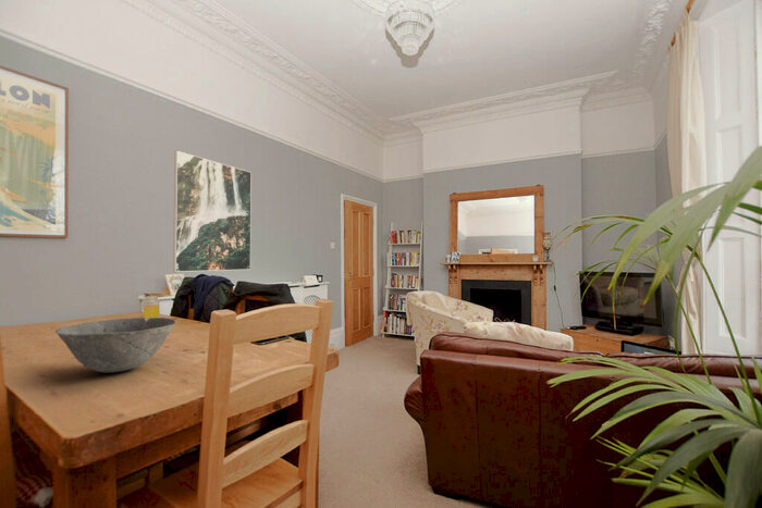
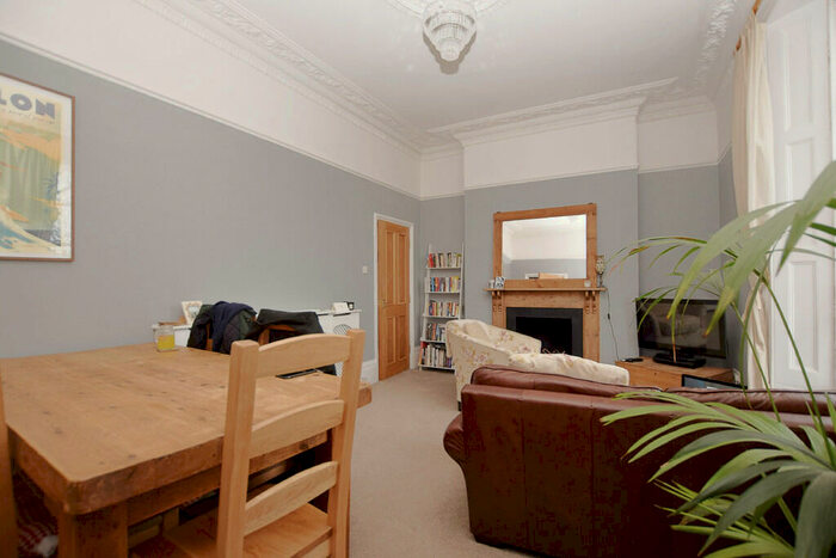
- bowl [54,317,177,373]
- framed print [172,150,253,273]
